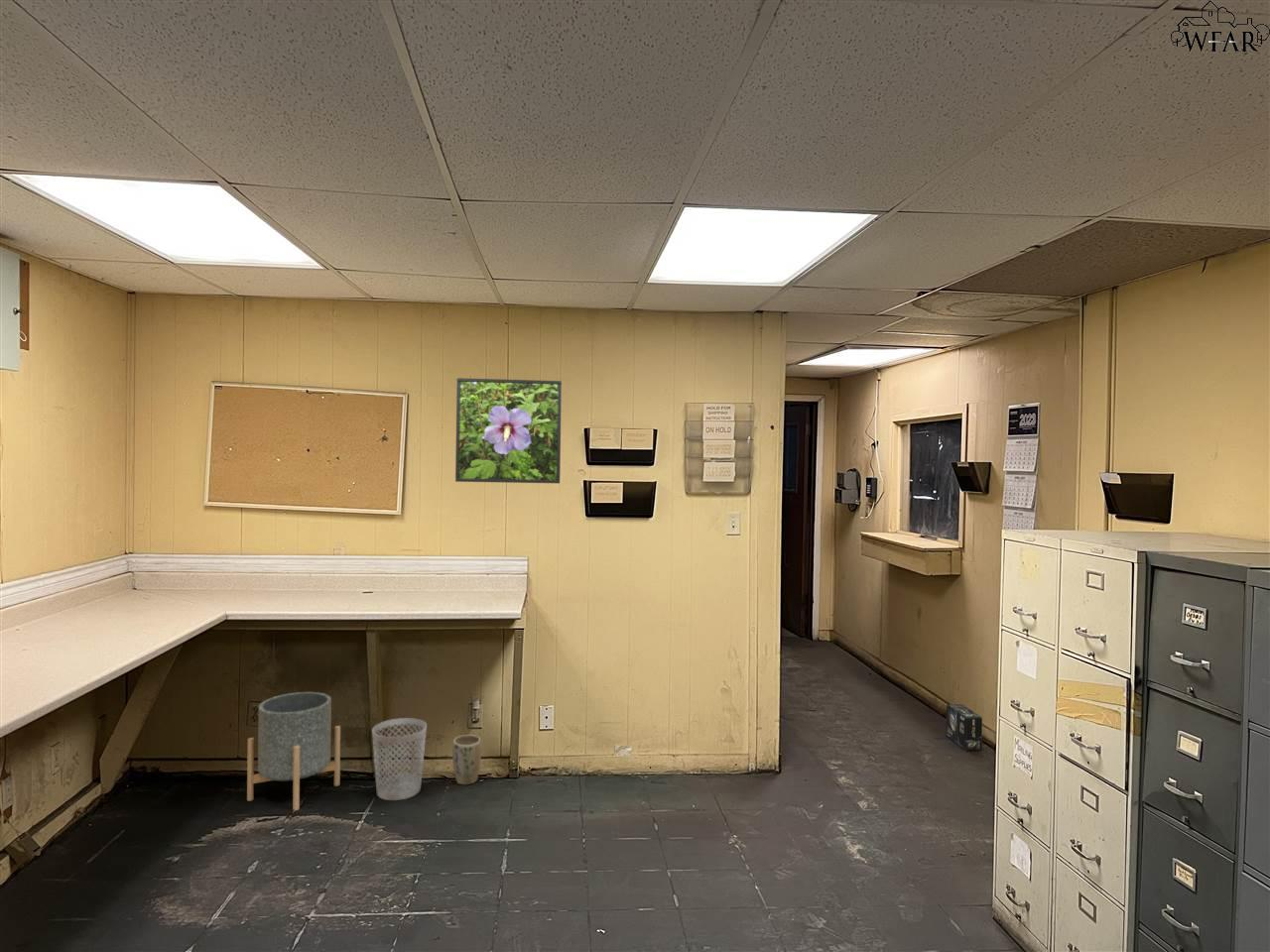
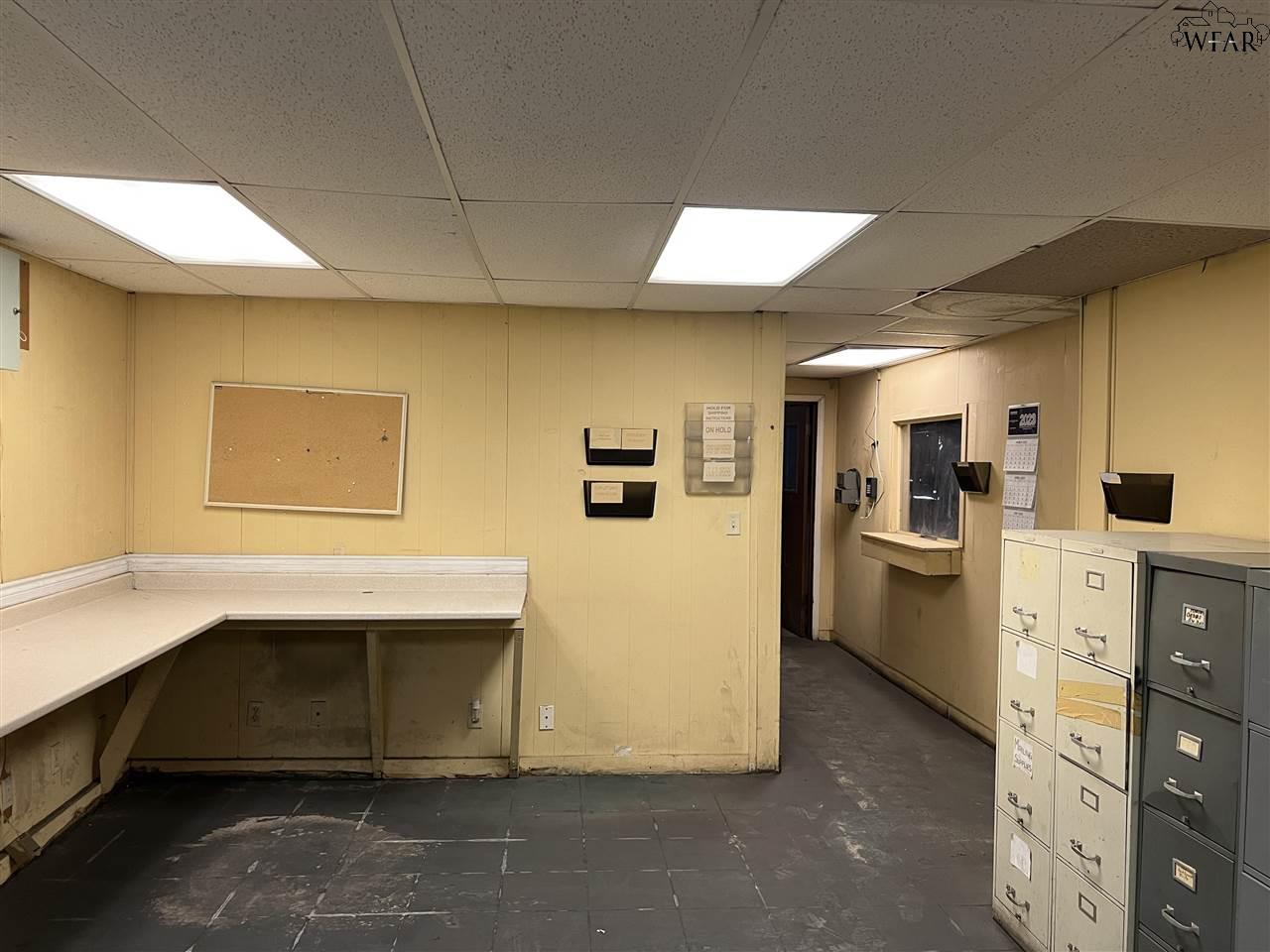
- planter [246,691,341,811]
- wastebasket [371,717,428,801]
- plant pot [451,734,482,785]
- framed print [454,377,563,484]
- box [945,703,983,752]
